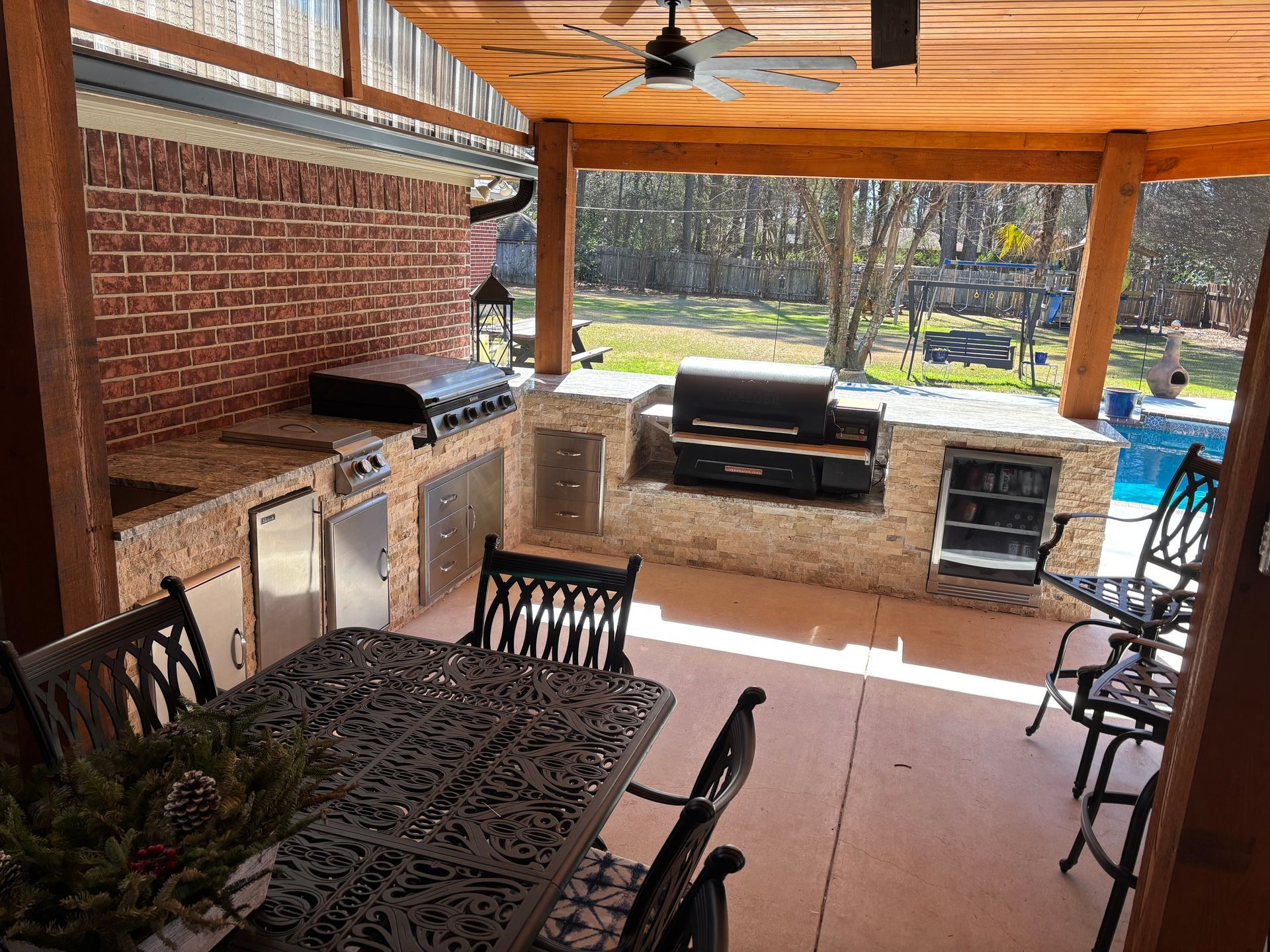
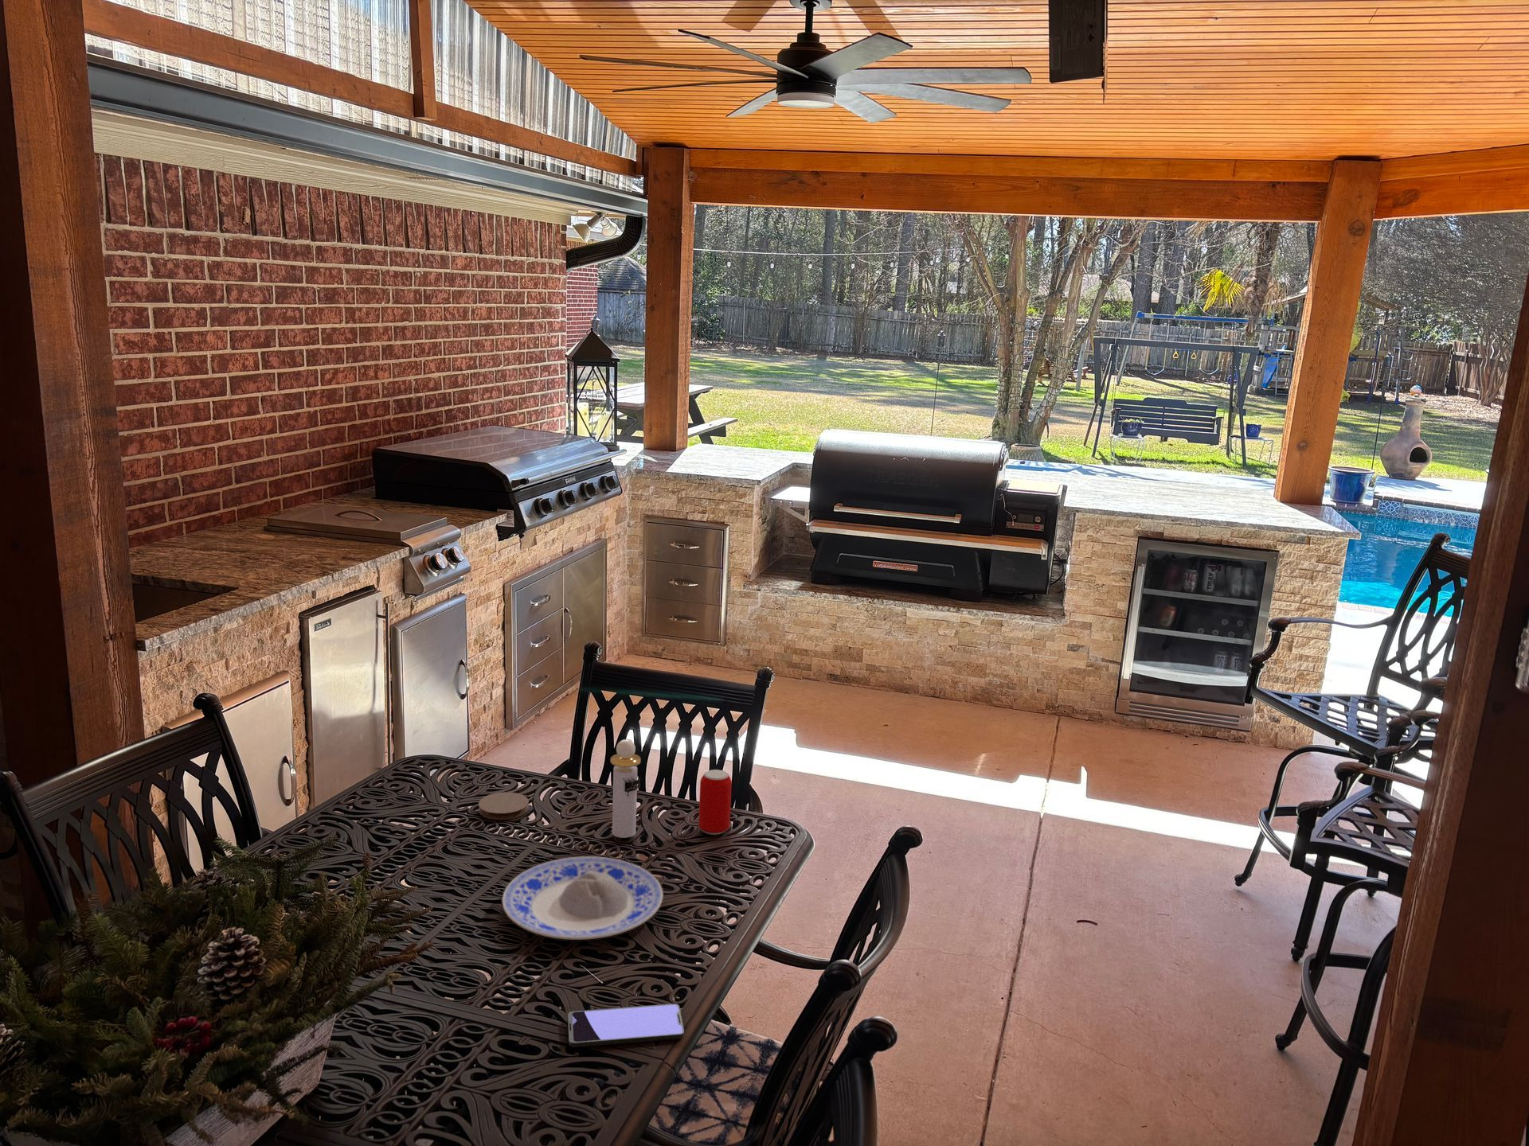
+ plate [502,856,665,940]
+ coaster [478,792,530,821]
+ smartphone [567,1003,685,1048]
+ beverage can [697,769,733,835]
+ perfume bottle [610,739,642,839]
